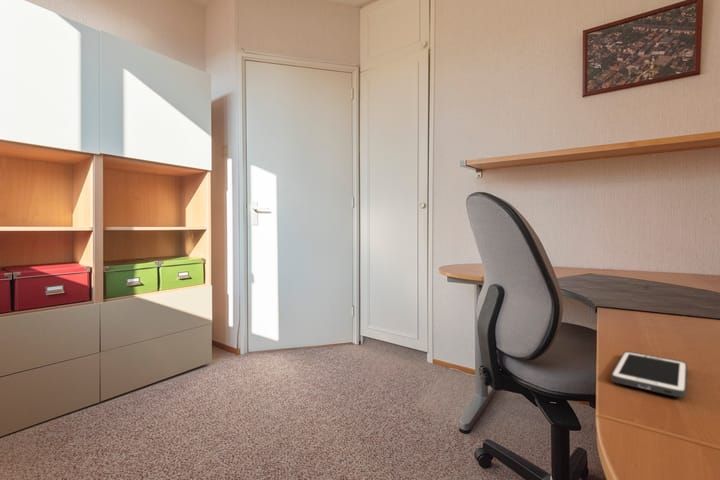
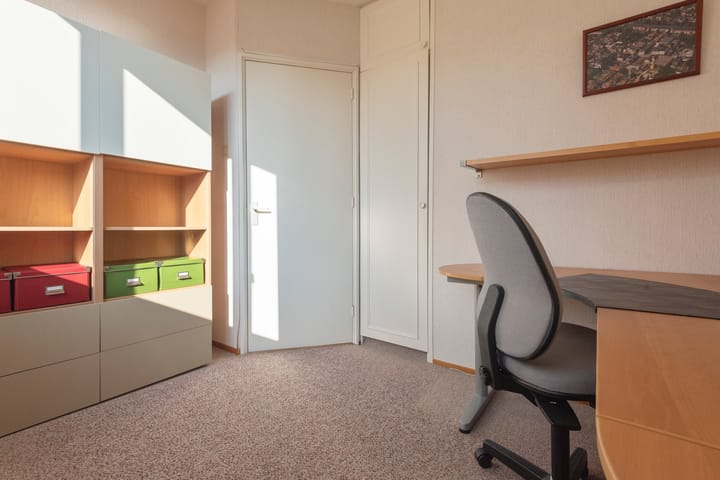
- cell phone [610,350,688,399]
